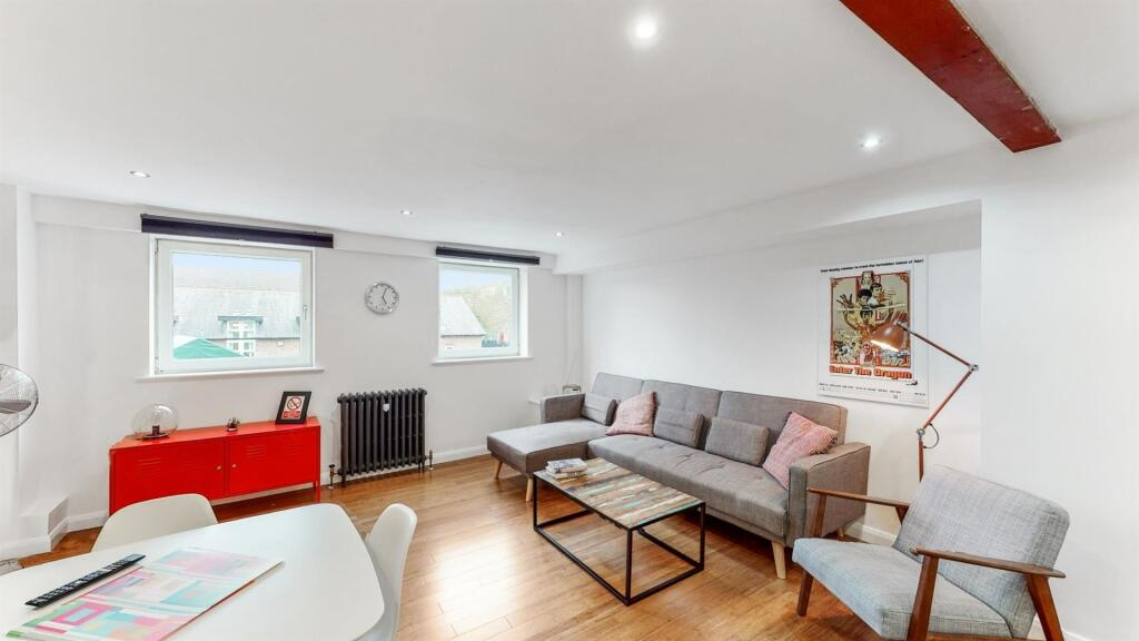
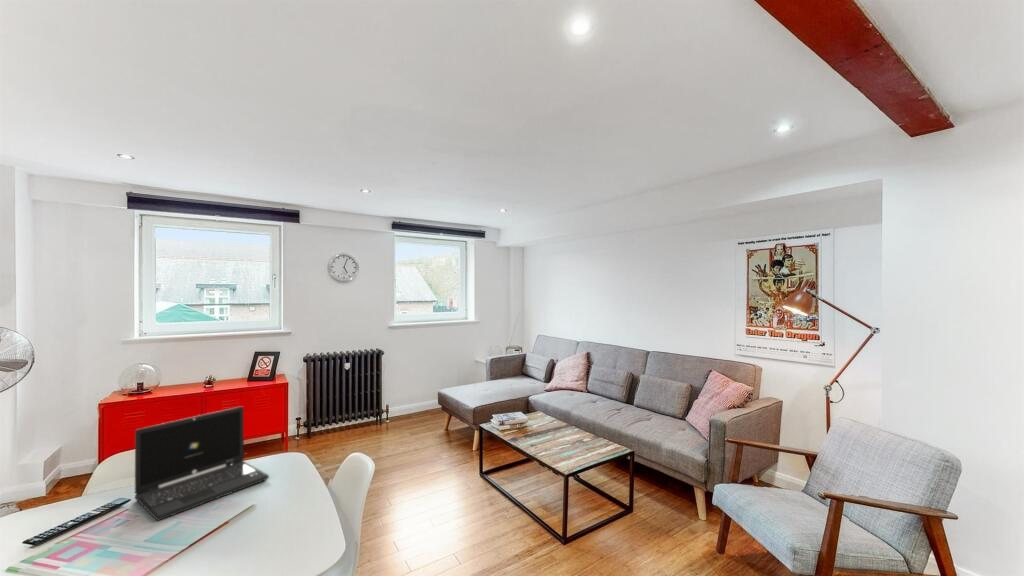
+ laptop [134,405,270,521]
